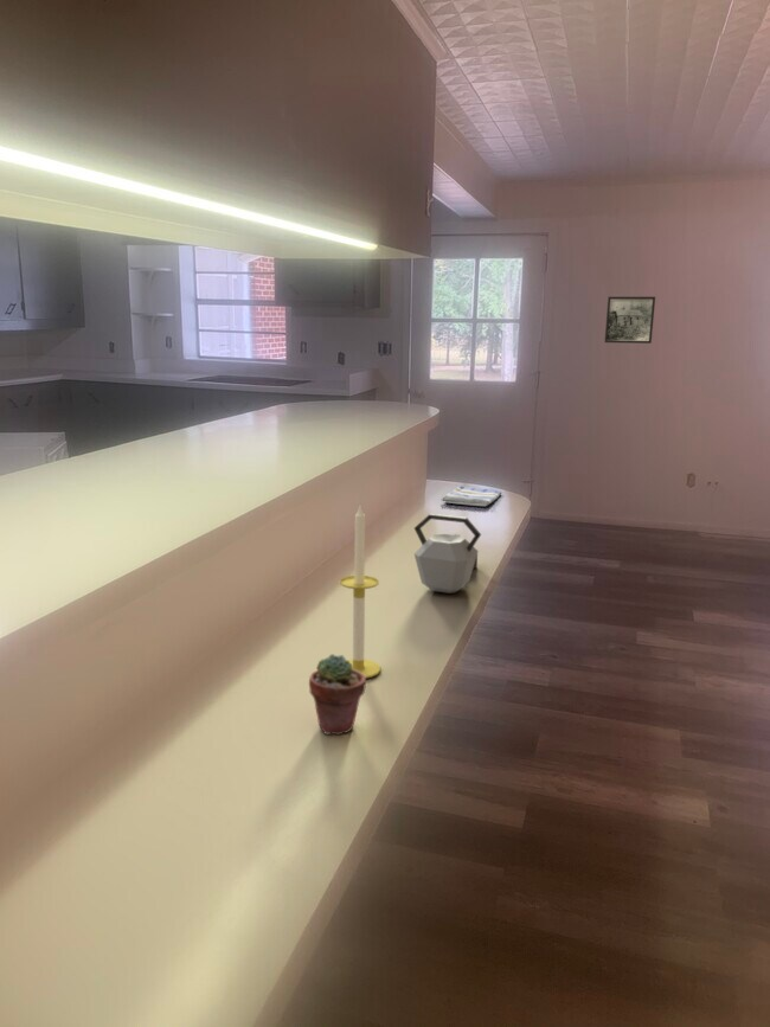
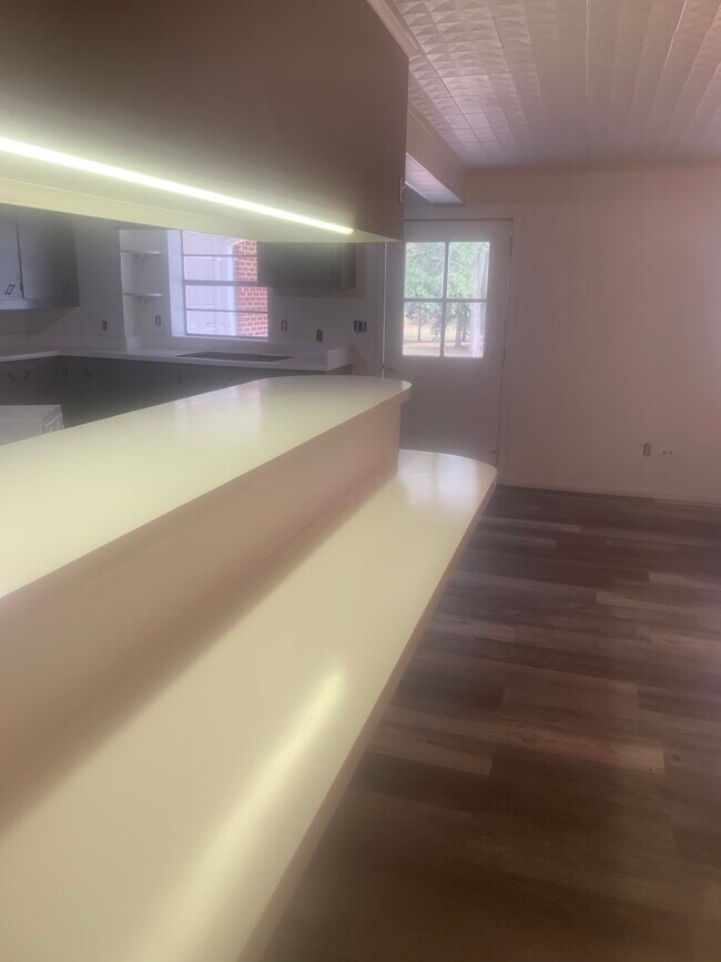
- dish towel [439,484,502,507]
- kettle [413,513,482,595]
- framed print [603,296,656,345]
- potted succulent [308,653,367,736]
- candle [339,505,381,679]
